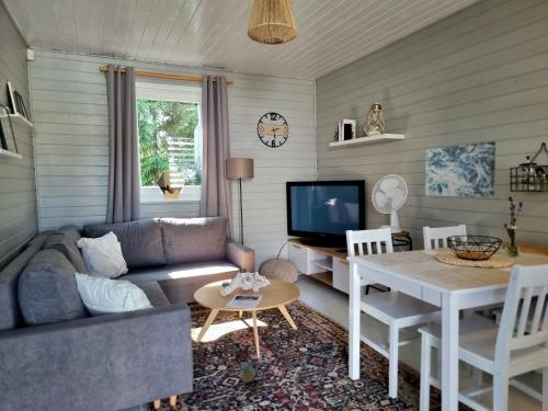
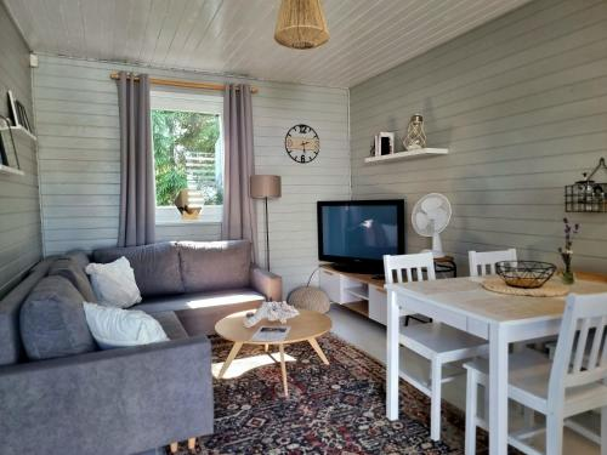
- plush toy [238,362,258,384]
- wall art [424,140,496,198]
